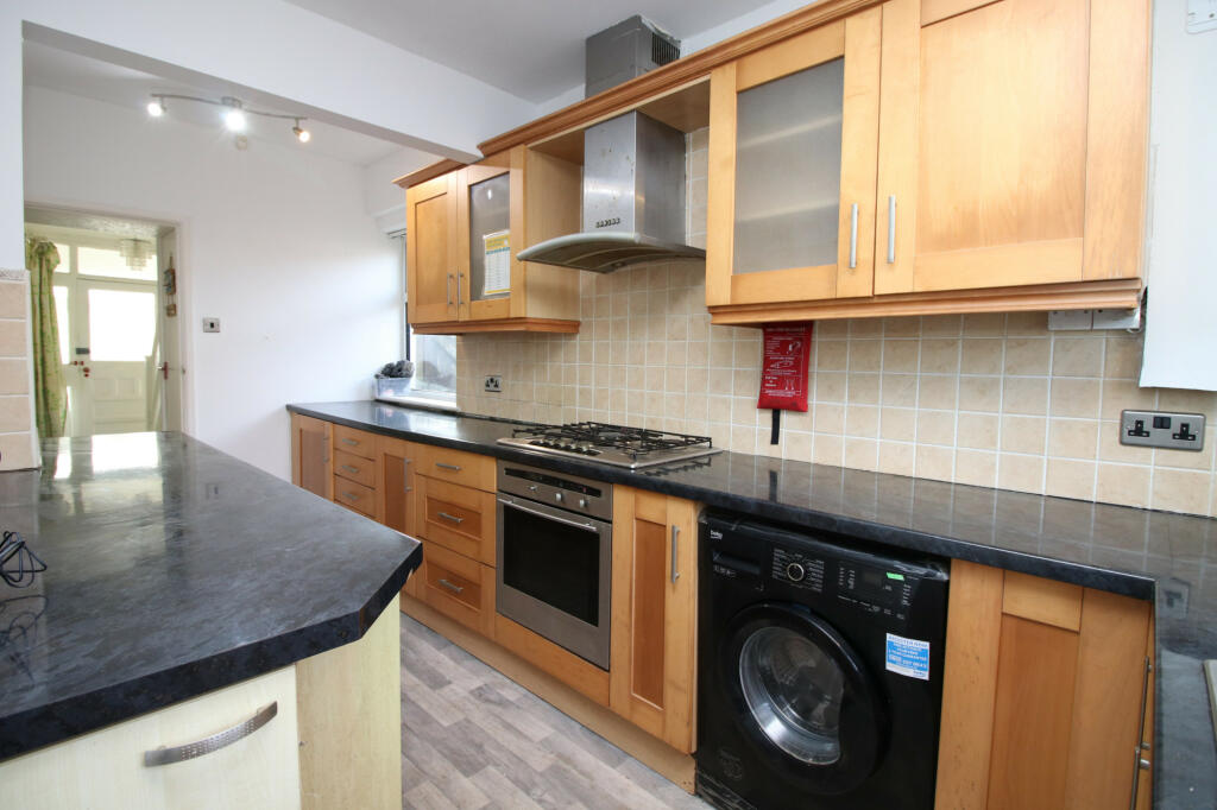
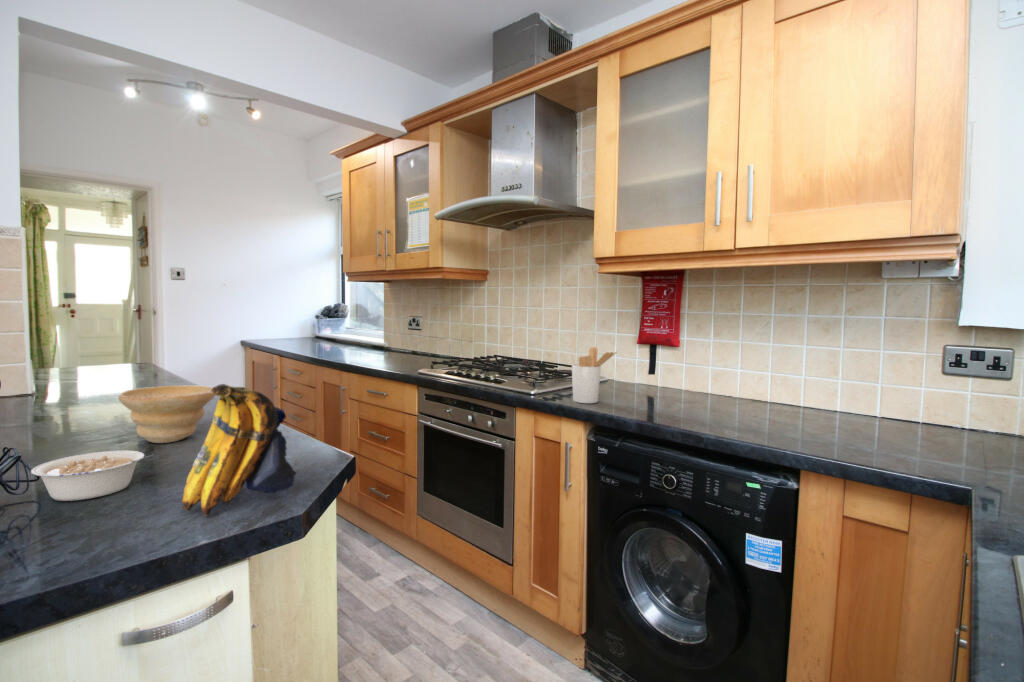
+ utensil holder [571,346,618,404]
+ legume [30,450,155,502]
+ banana [181,383,297,517]
+ bowl [118,384,216,444]
